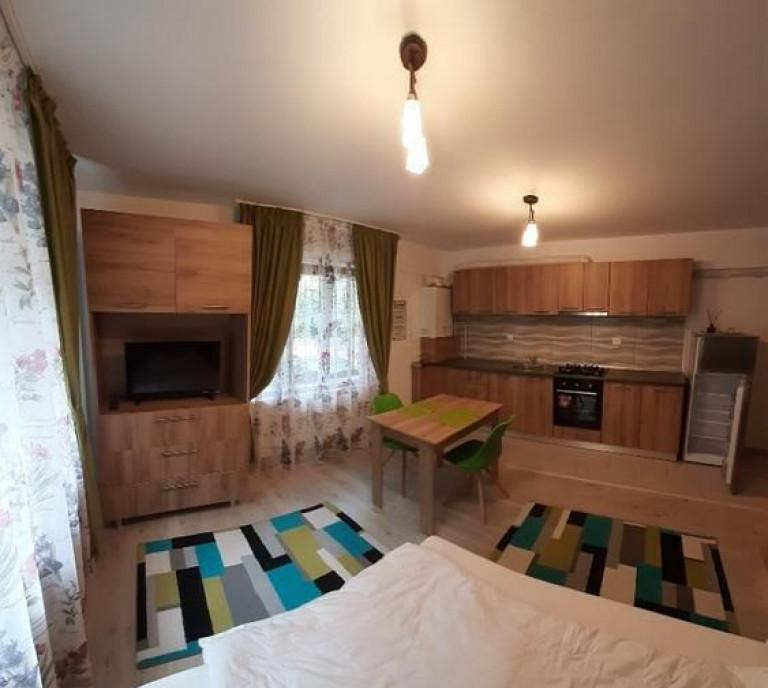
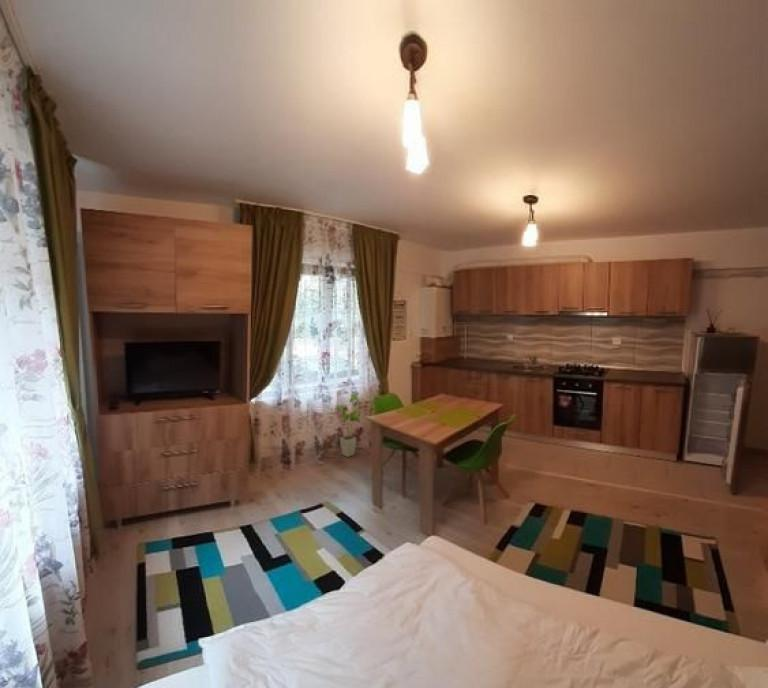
+ house plant [334,394,368,458]
